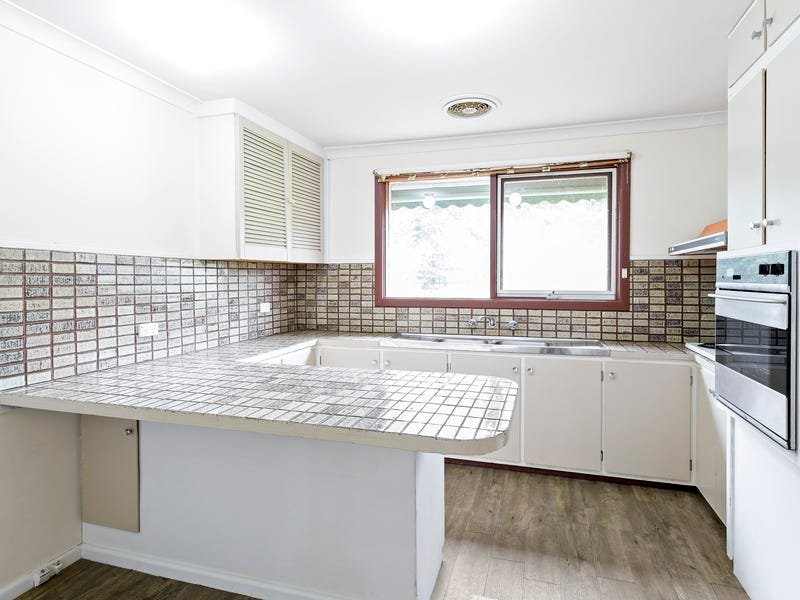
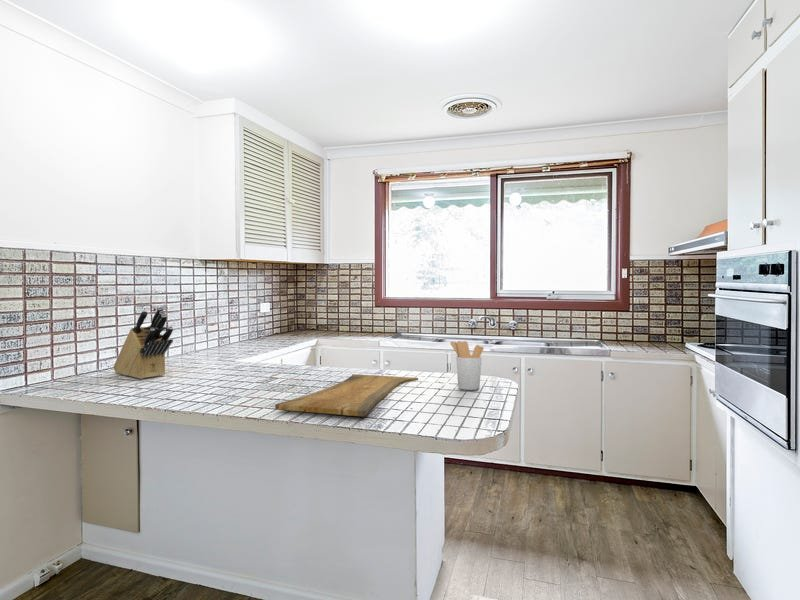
+ knife block [112,306,174,380]
+ utensil holder [449,340,485,391]
+ cutting board [274,373,419,418]
